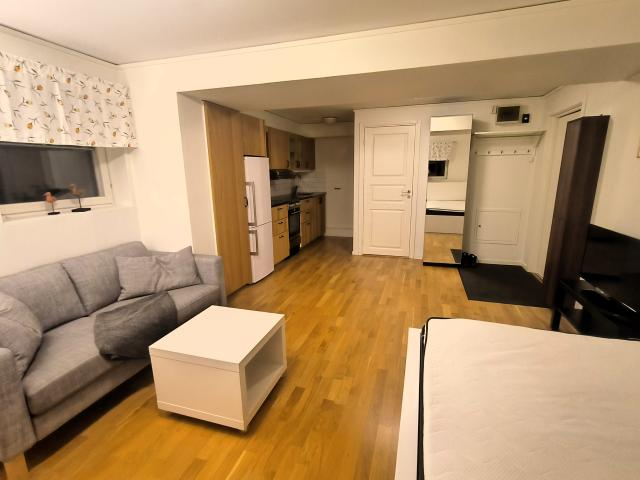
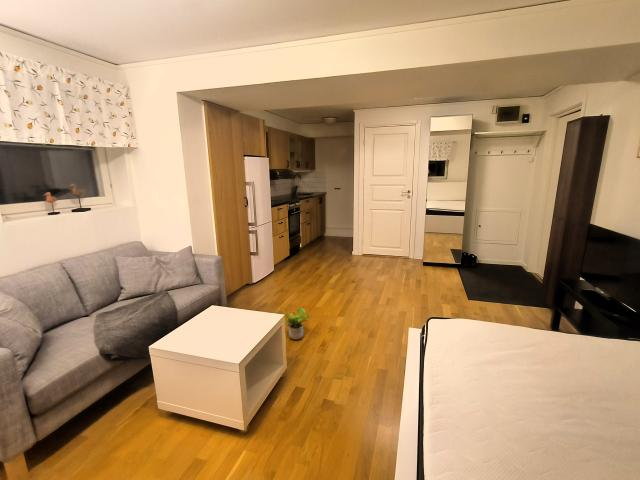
+ potted plant [281,306,313,341]
